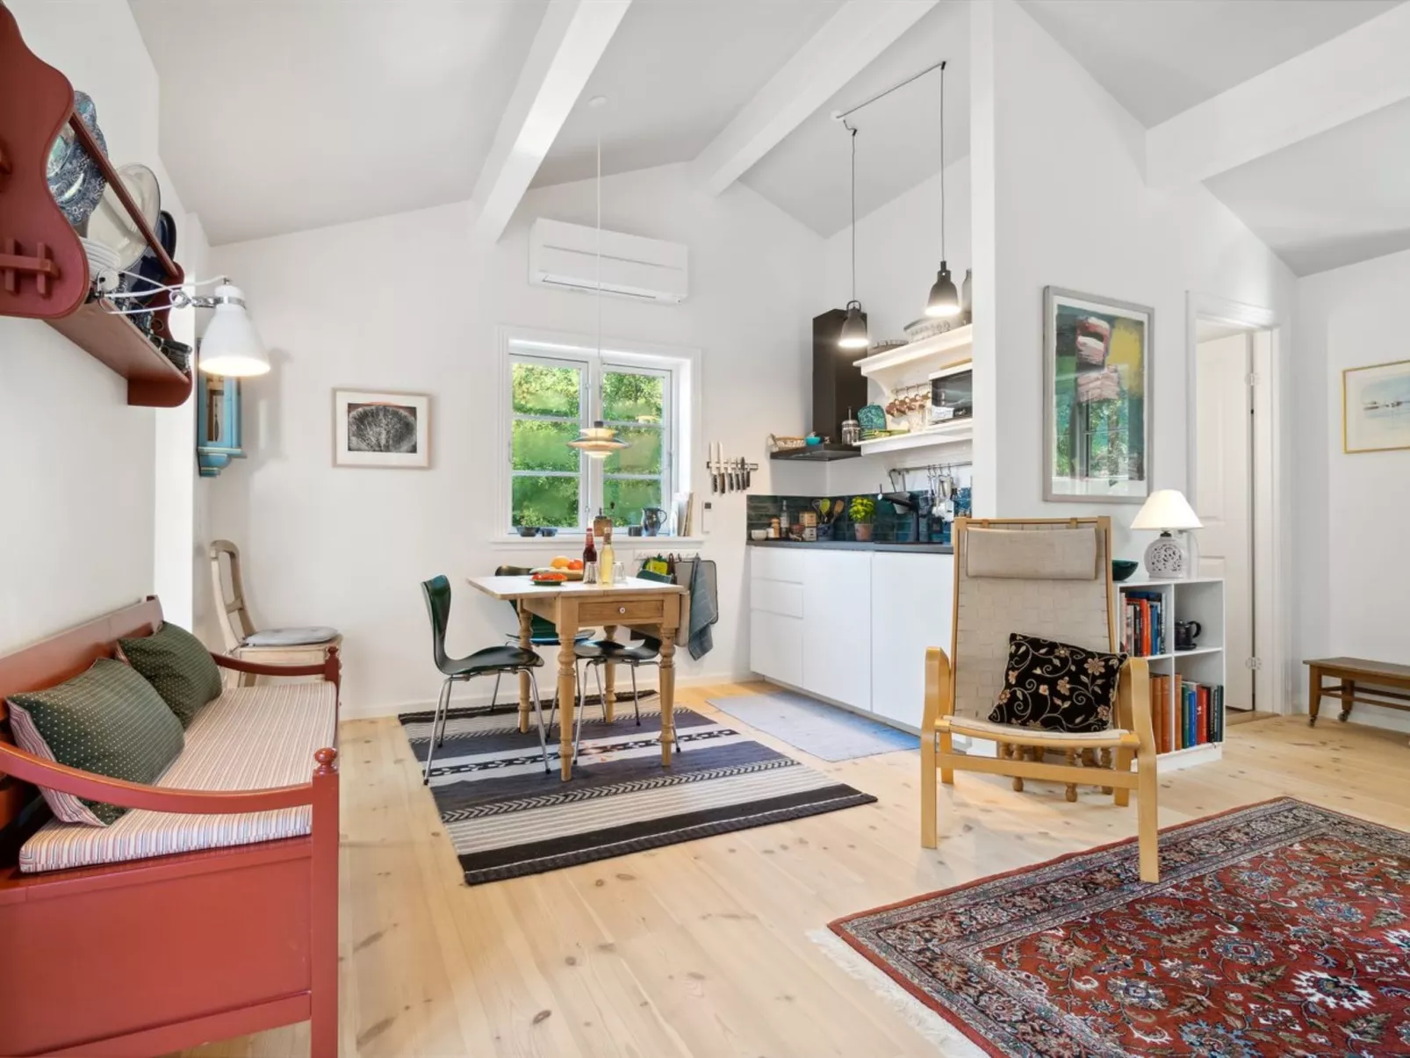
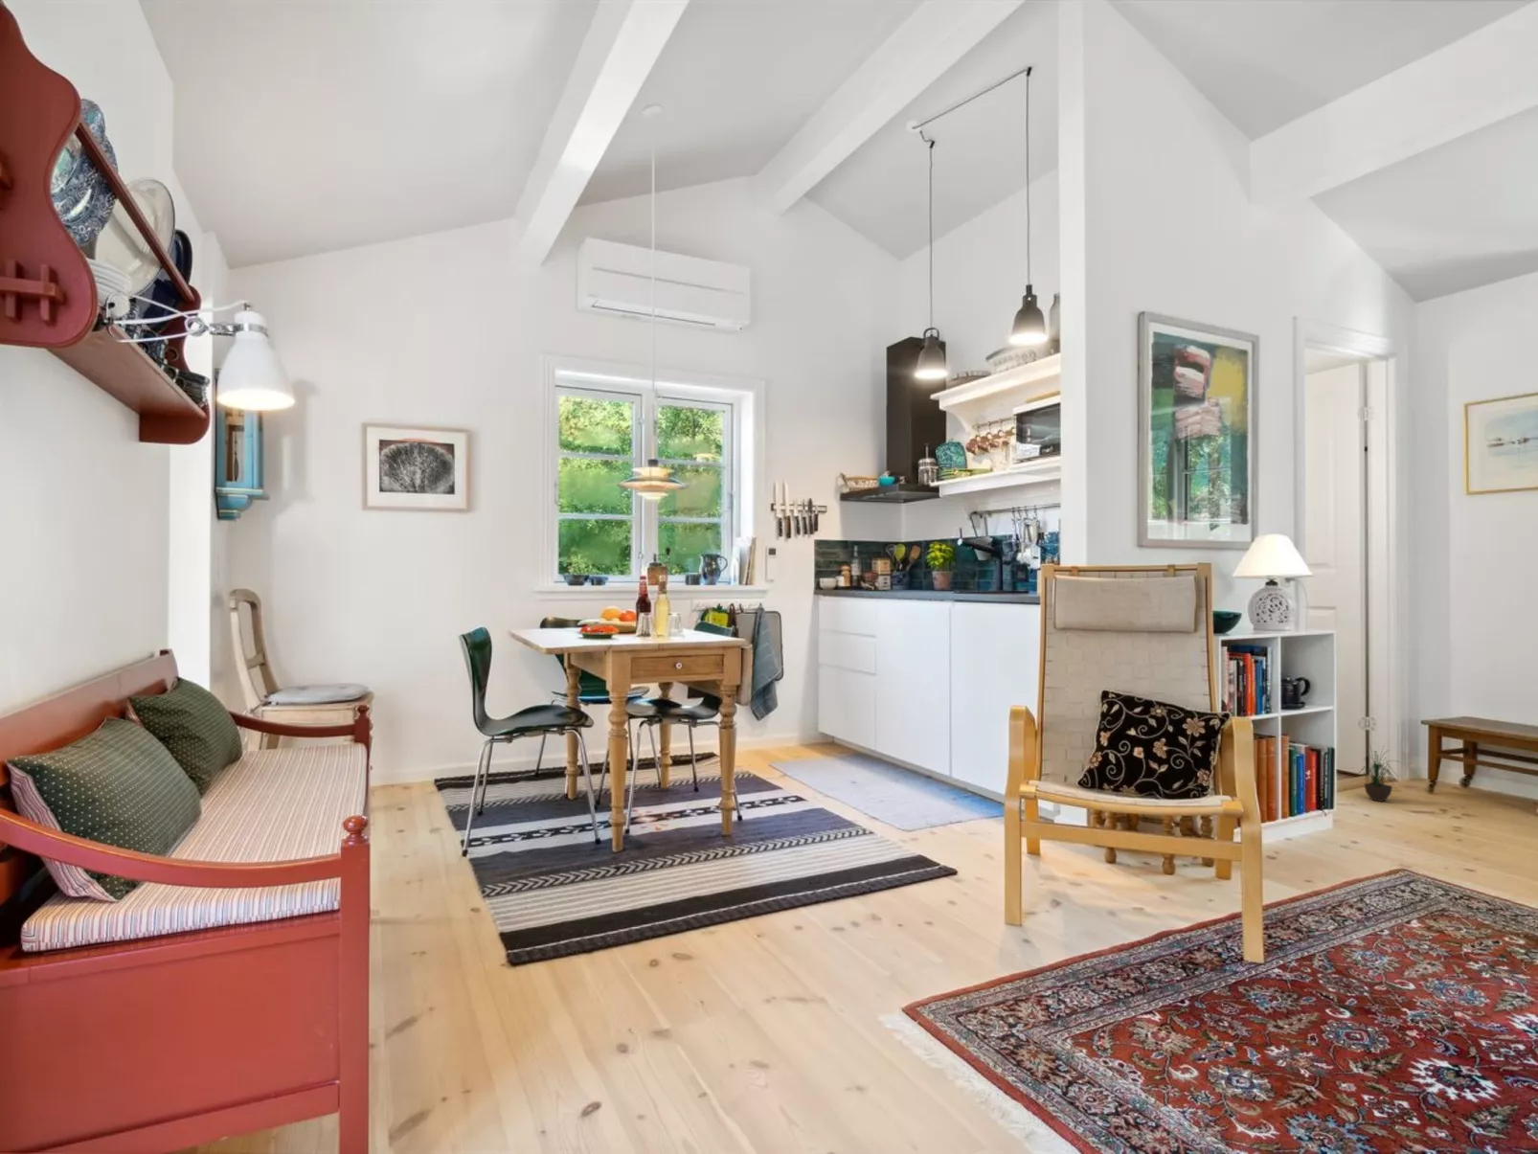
+ potted plant [1354,743,1400,802]
